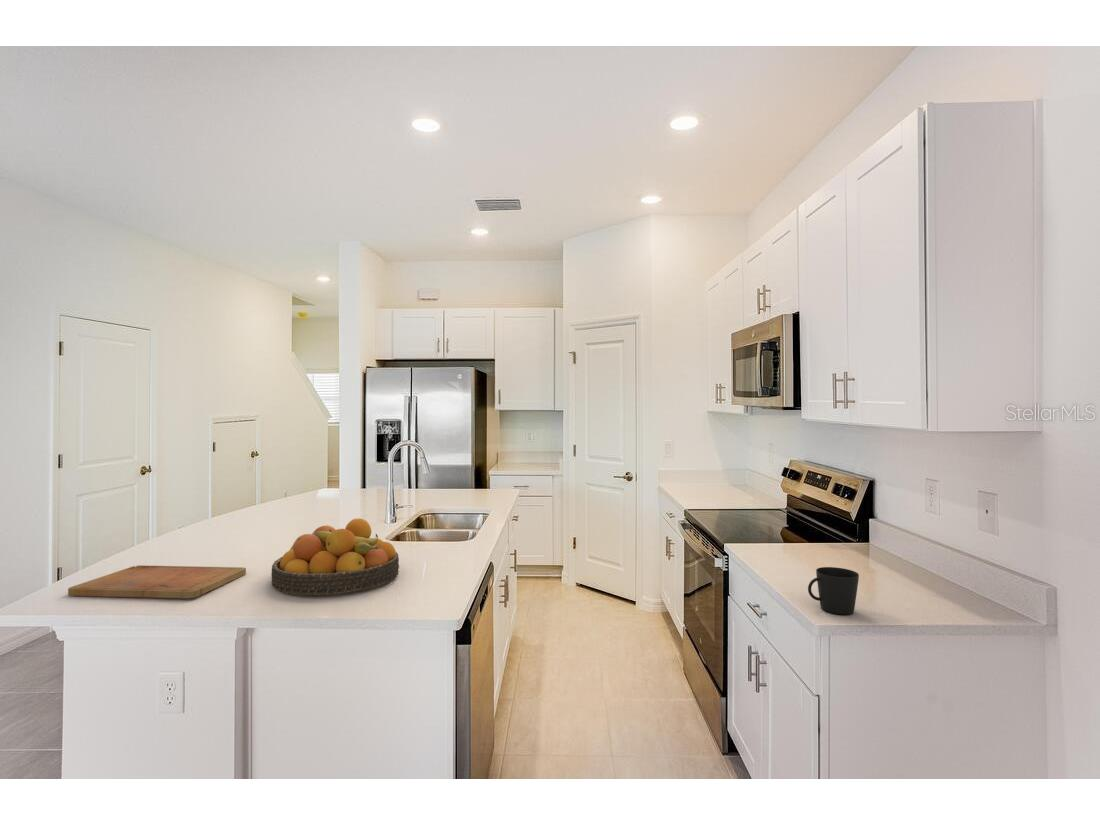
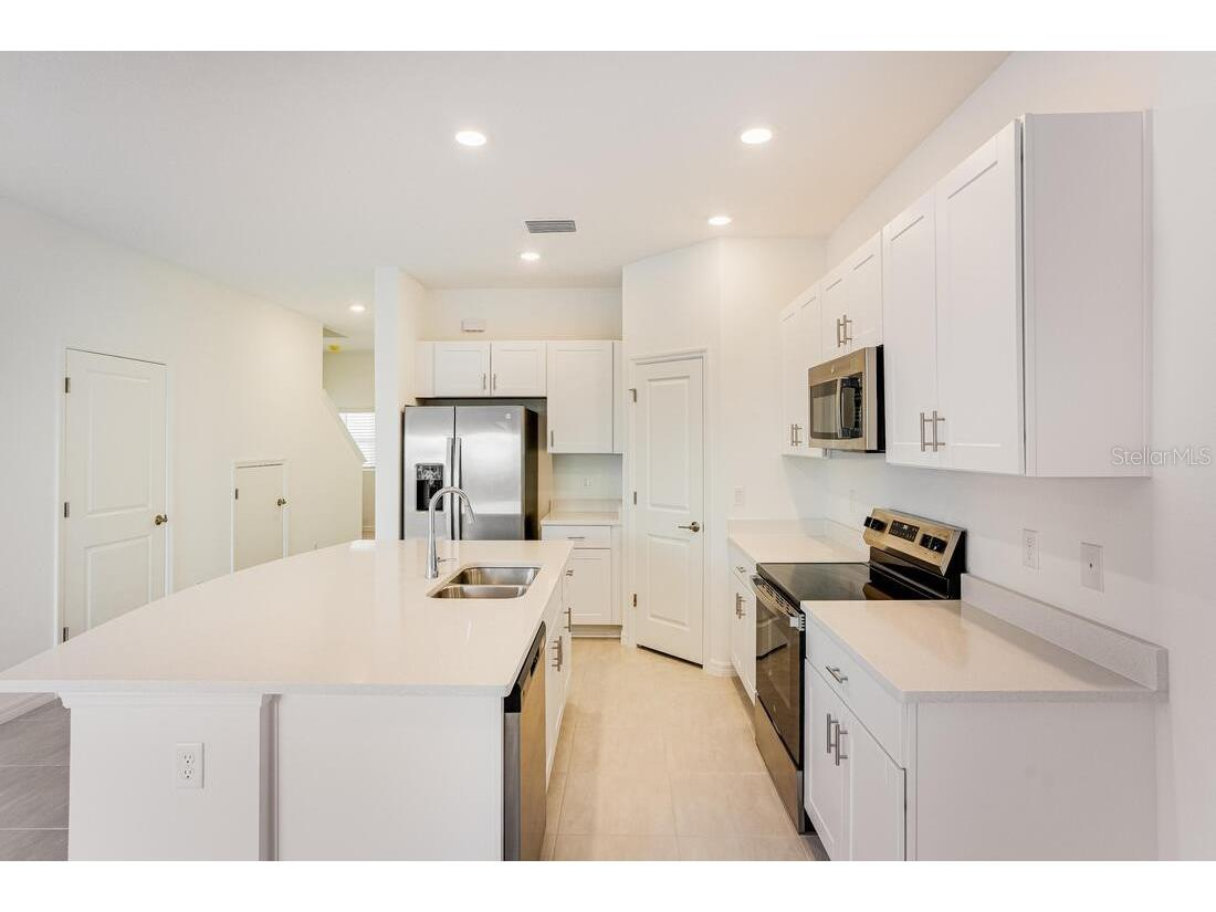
- cup [807,566,860,615]
- fruit bowl [270,517,400,596]
- cutting board [67,564,247,599]
